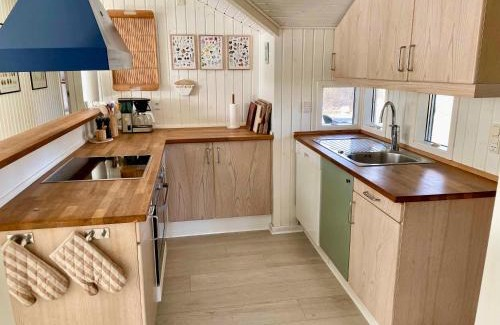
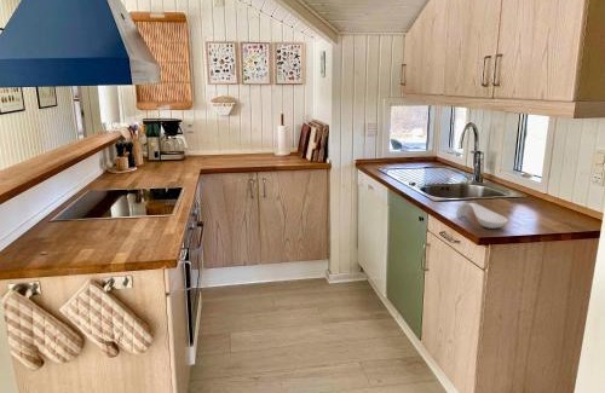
+ spoon rest [455,202,509,230]
